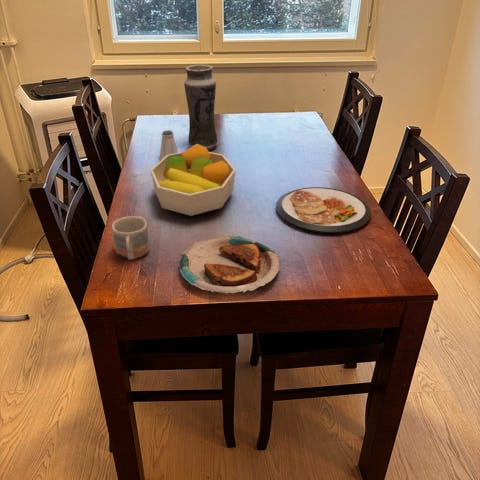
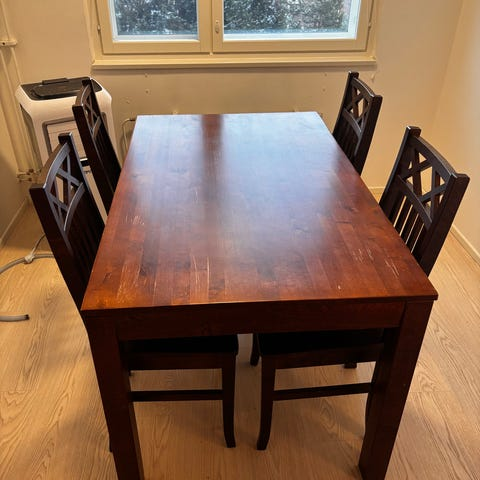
- dish [275,186,372,234]
- plate [177,235,281,294]
- vase [183,64,218,151]
- mug [111,215,150,260]
- saltshaker [158,129,179,161]
- fruit bowl [150,144,237,217]
